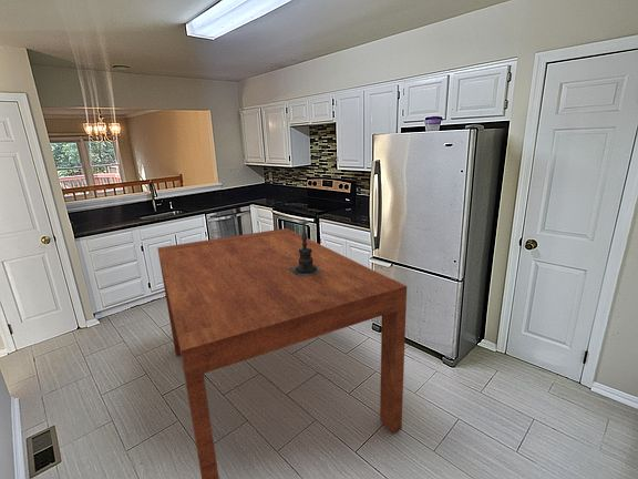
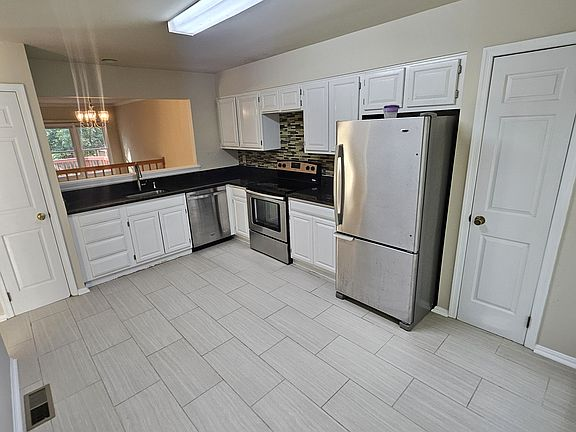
- dining table [156,227,408,479]
- candle holder [287,217,323,277]
